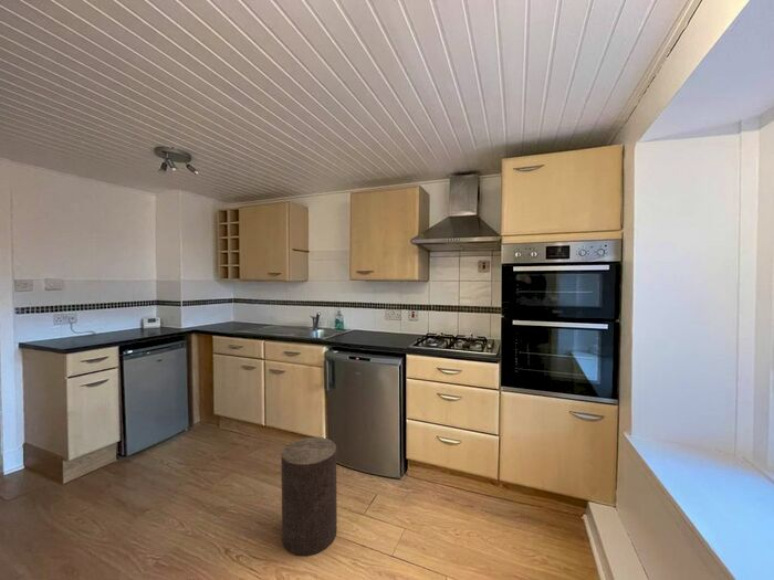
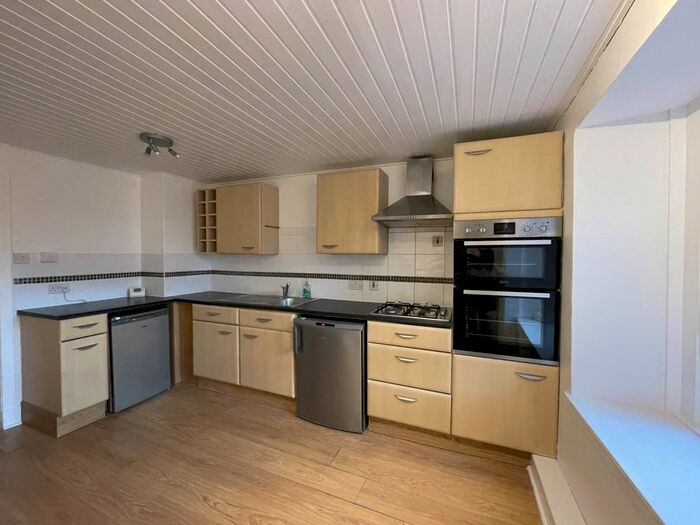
- stool [280,436,338,557]
